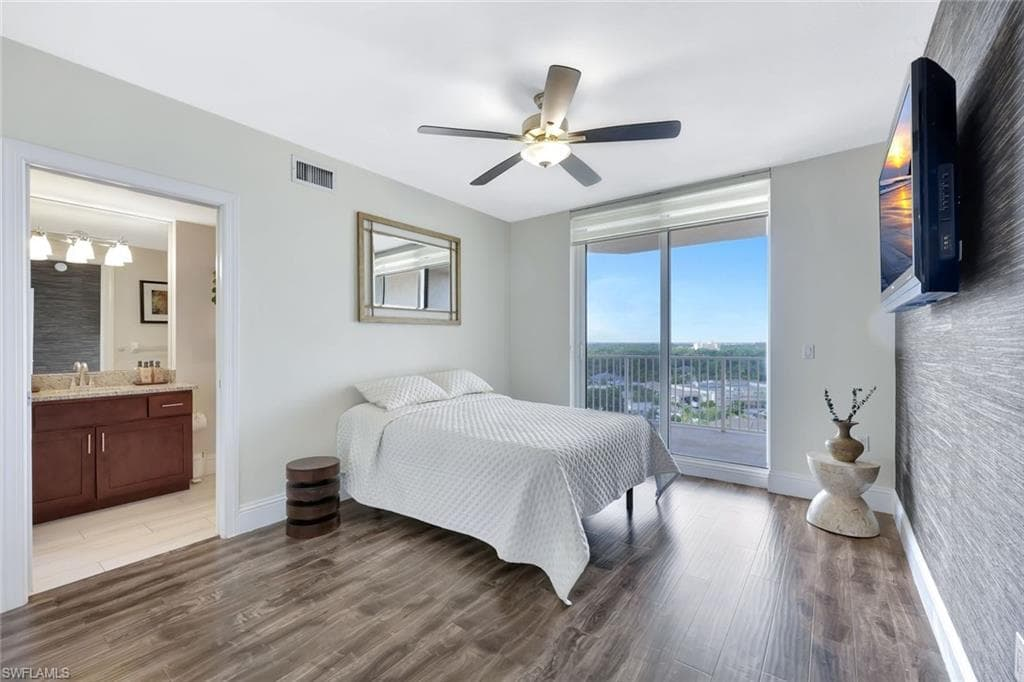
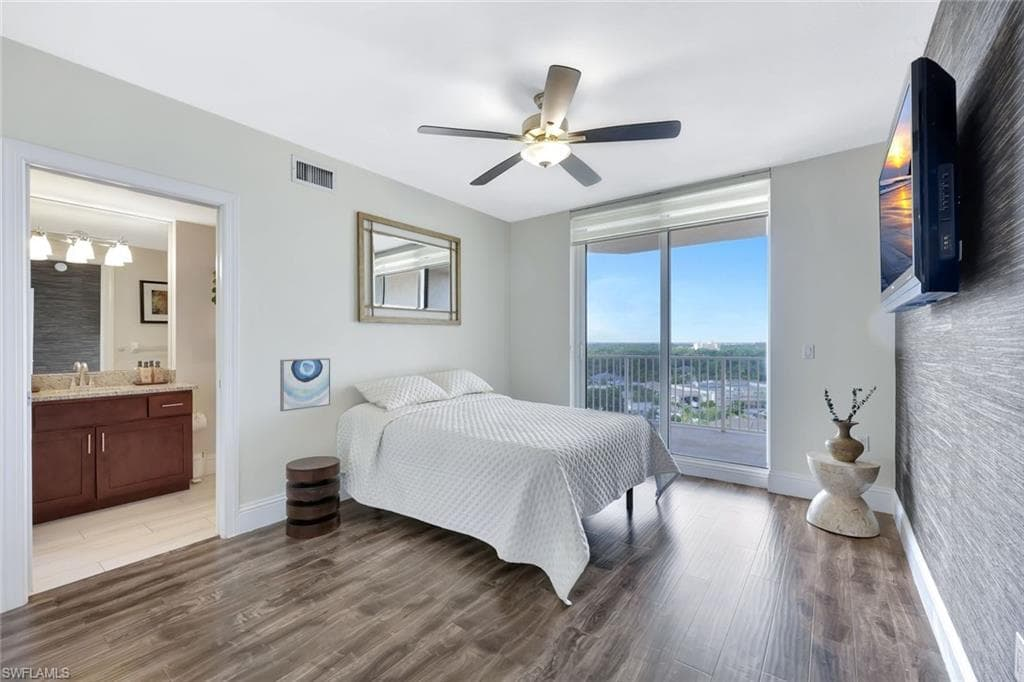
+ wall art [279,357,331,412]
